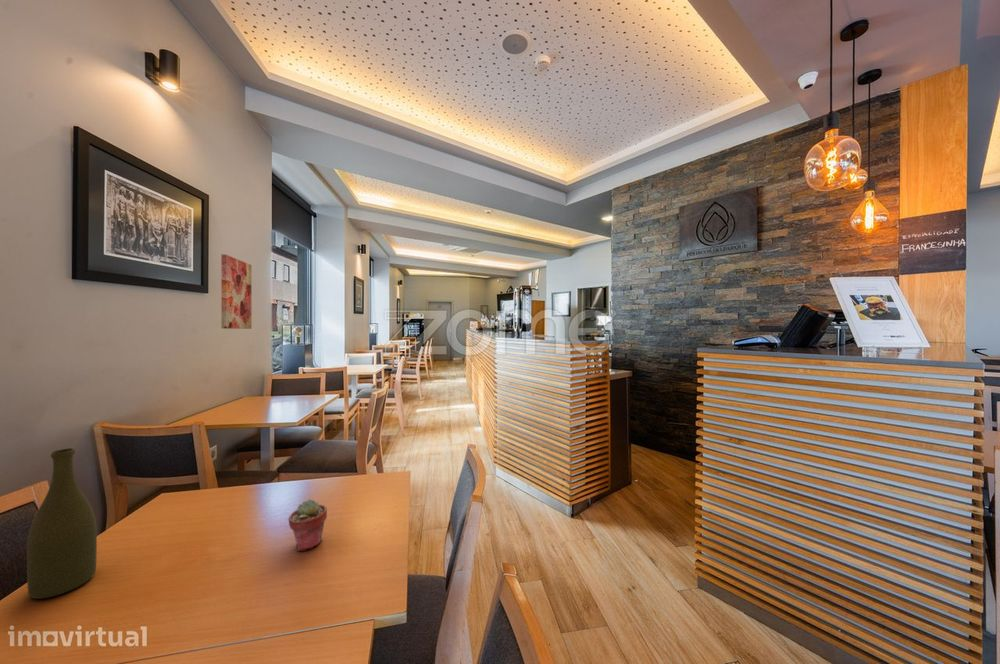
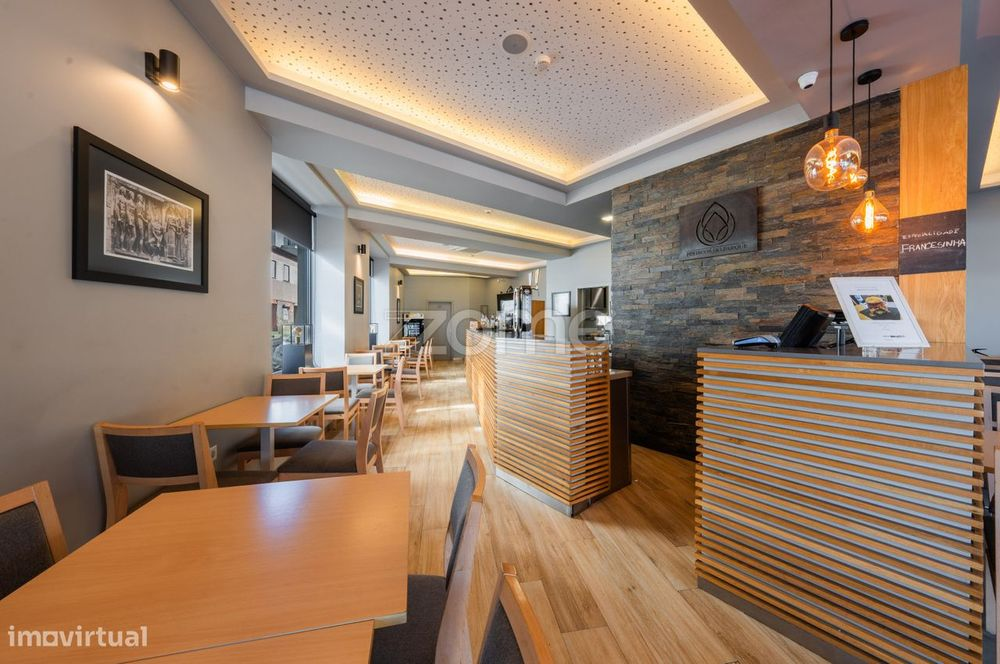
- wall art [220,253,252,330]
- bottle [26,447,98,600]
- potted succulent [287,498,328,552]
